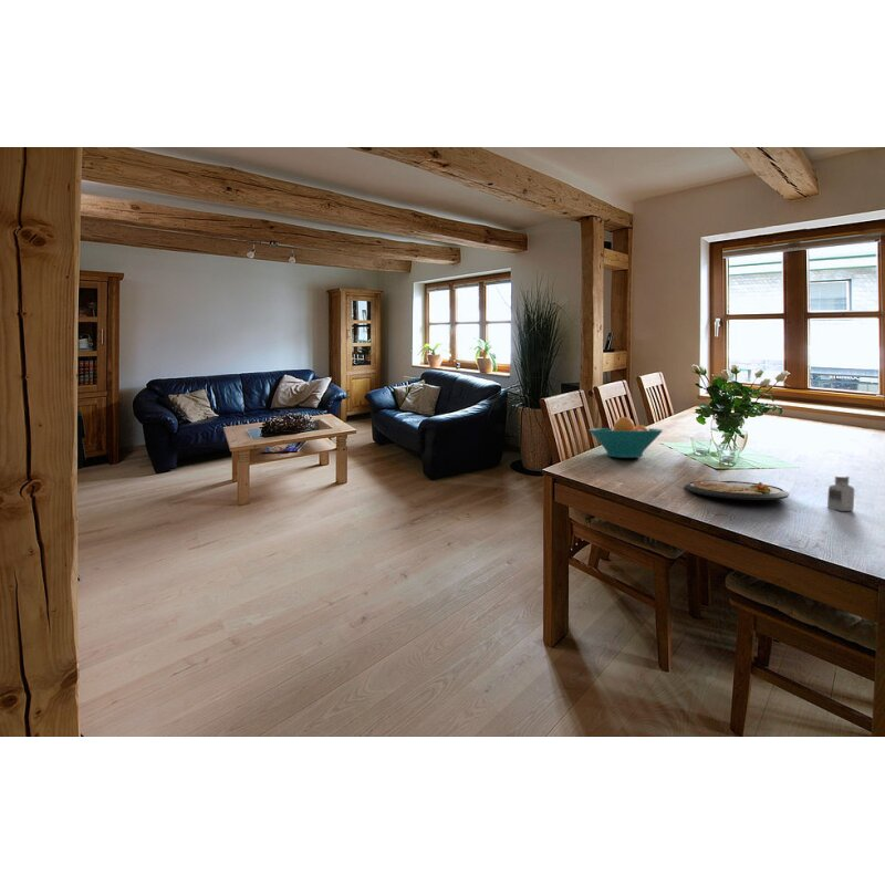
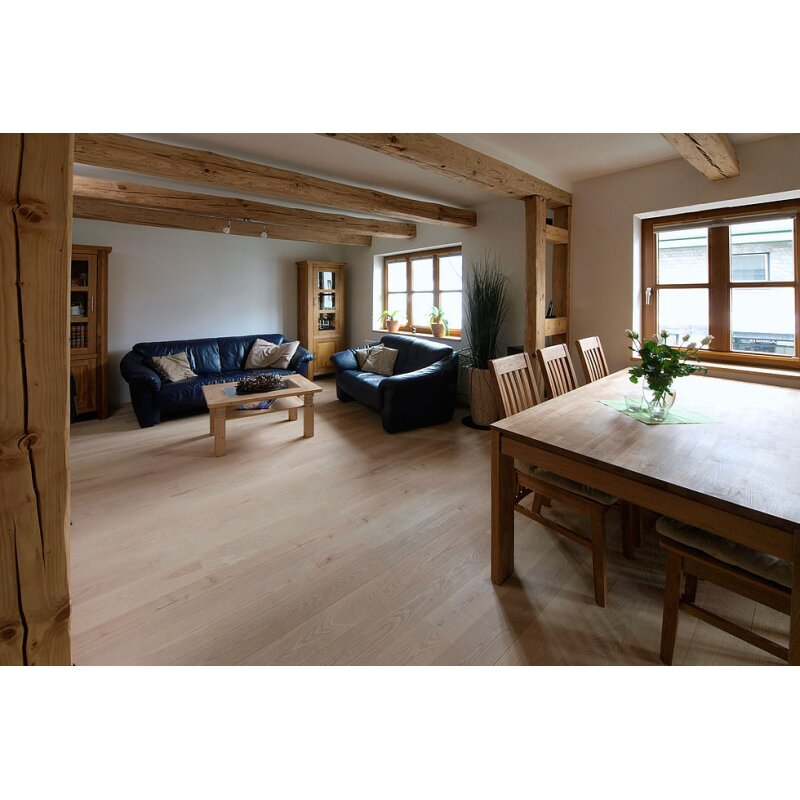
- saltshaker [826,475,855,512]
- fruit bowl [589,416,664,459]
- dish [684,479,791,501]
